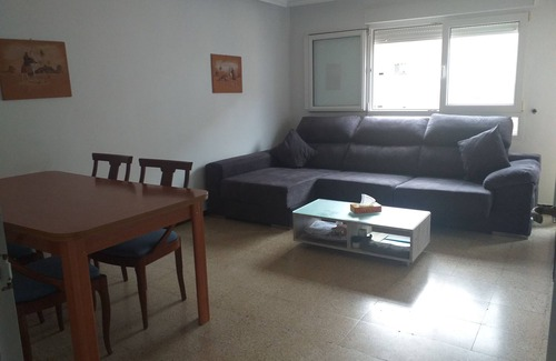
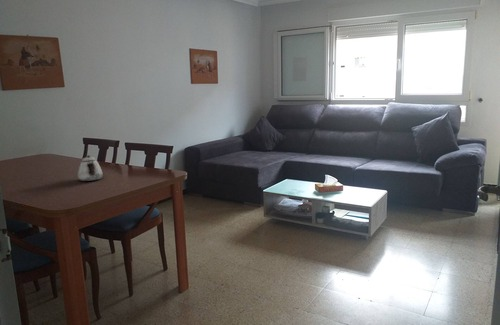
+ teapot [77,154,104,182]
